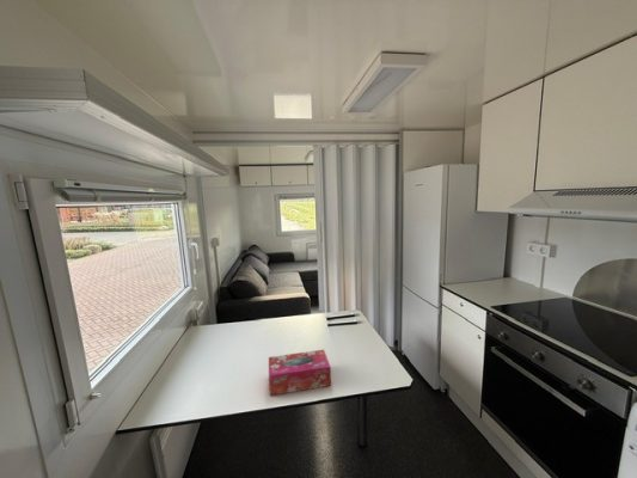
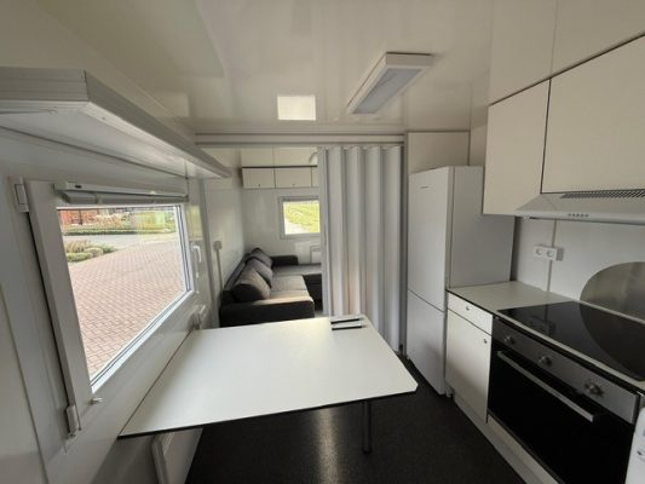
- tissue box [268,349,332,397]
